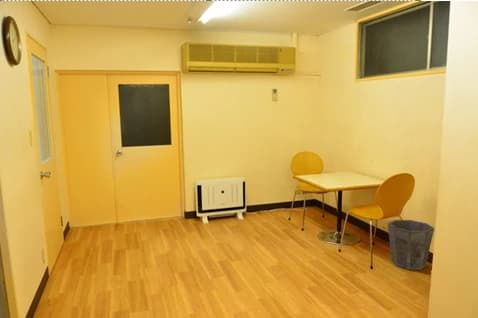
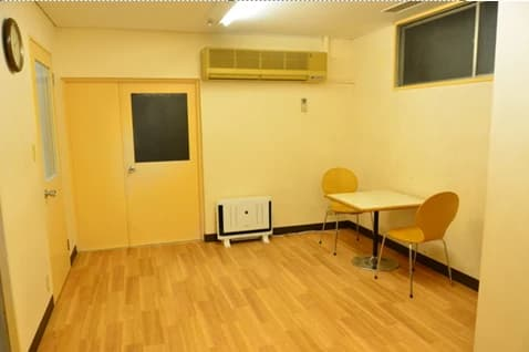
- waste bin [387,219,435,271]
